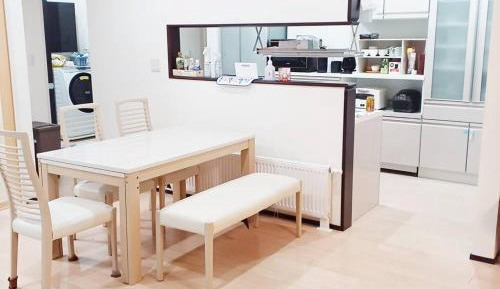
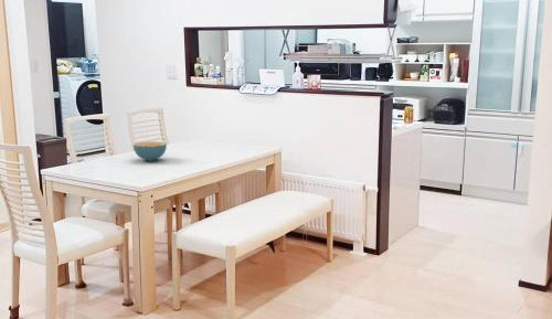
+ cereal bowl [132,140,168,162]
